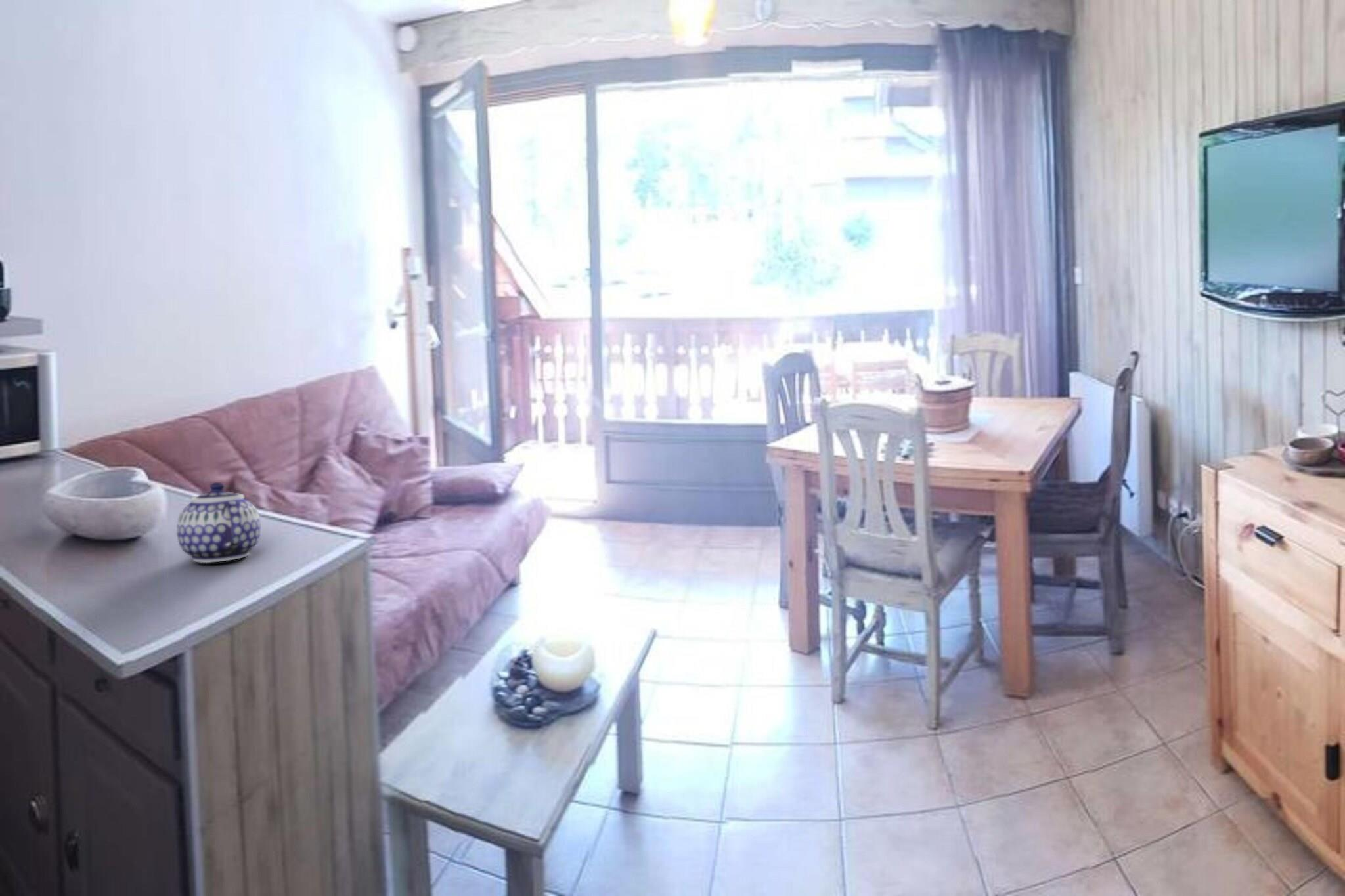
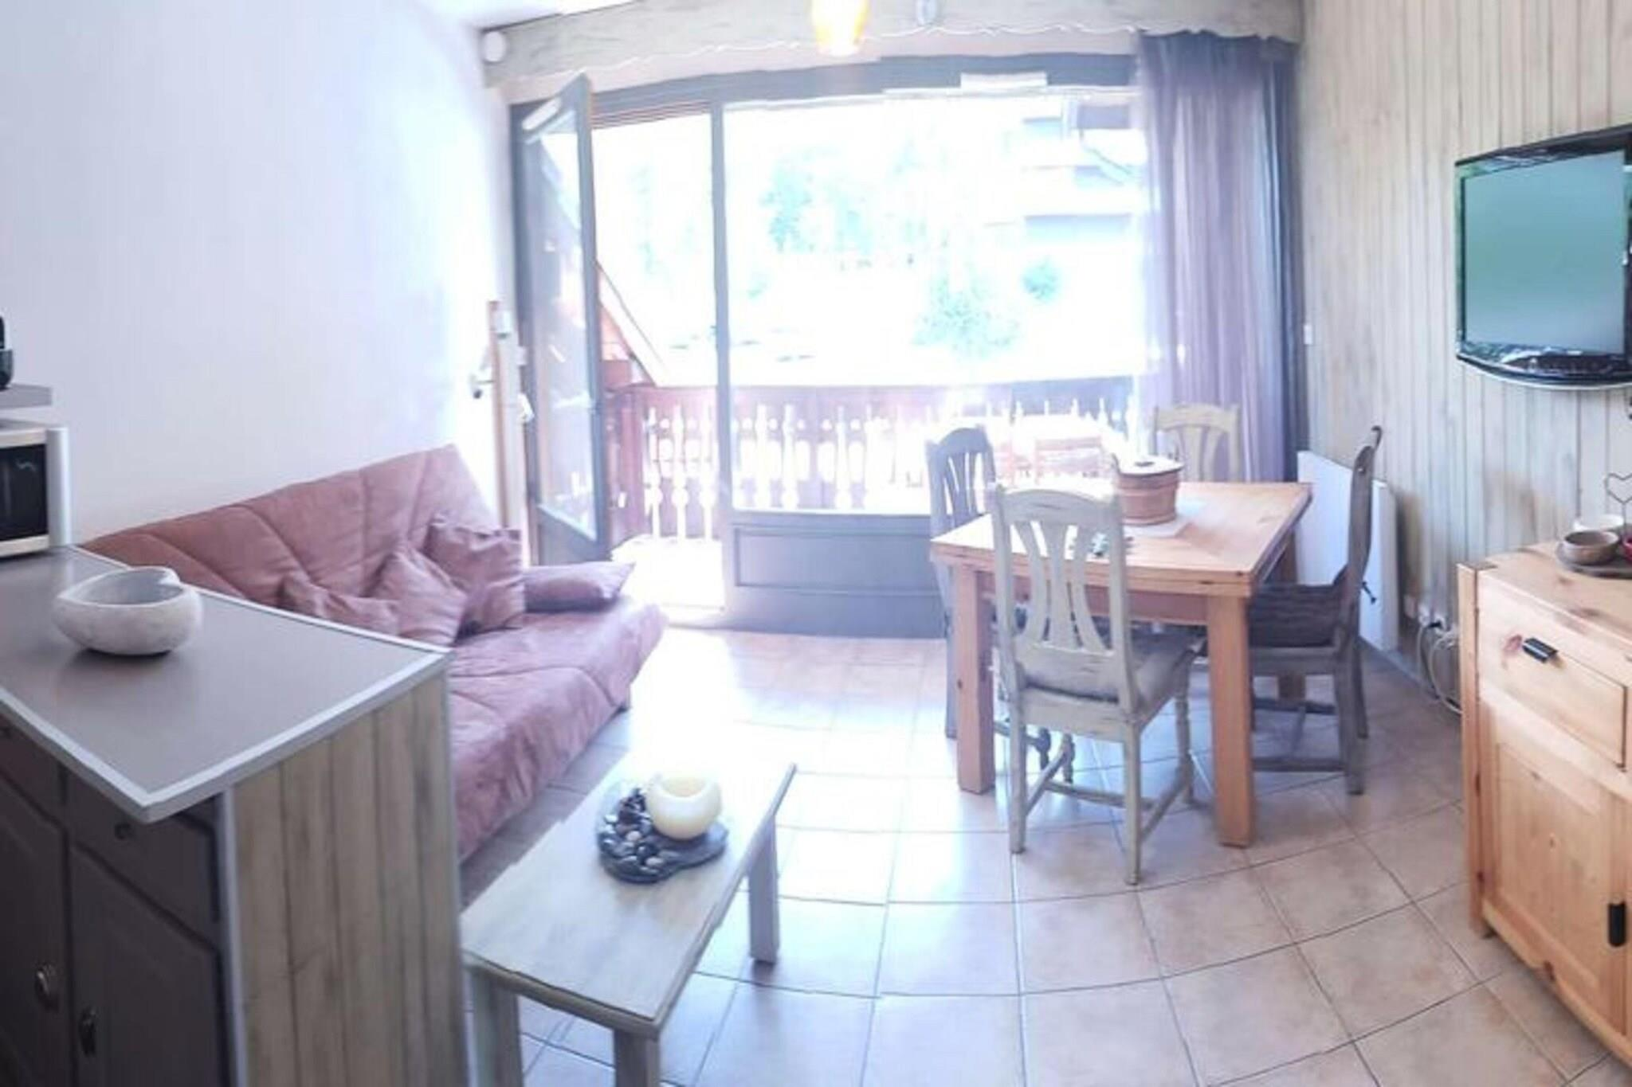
- teapot [176,482,261,563]
